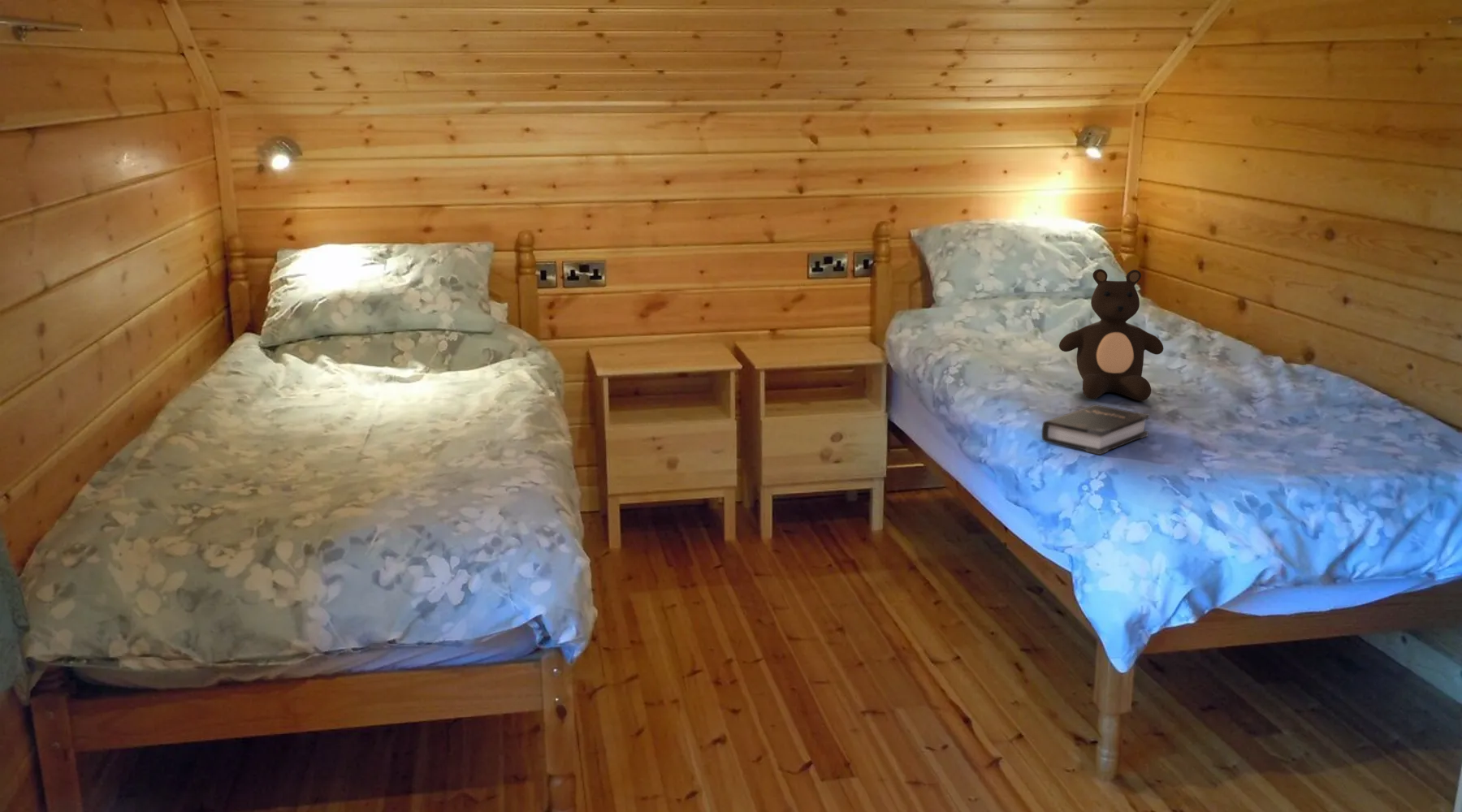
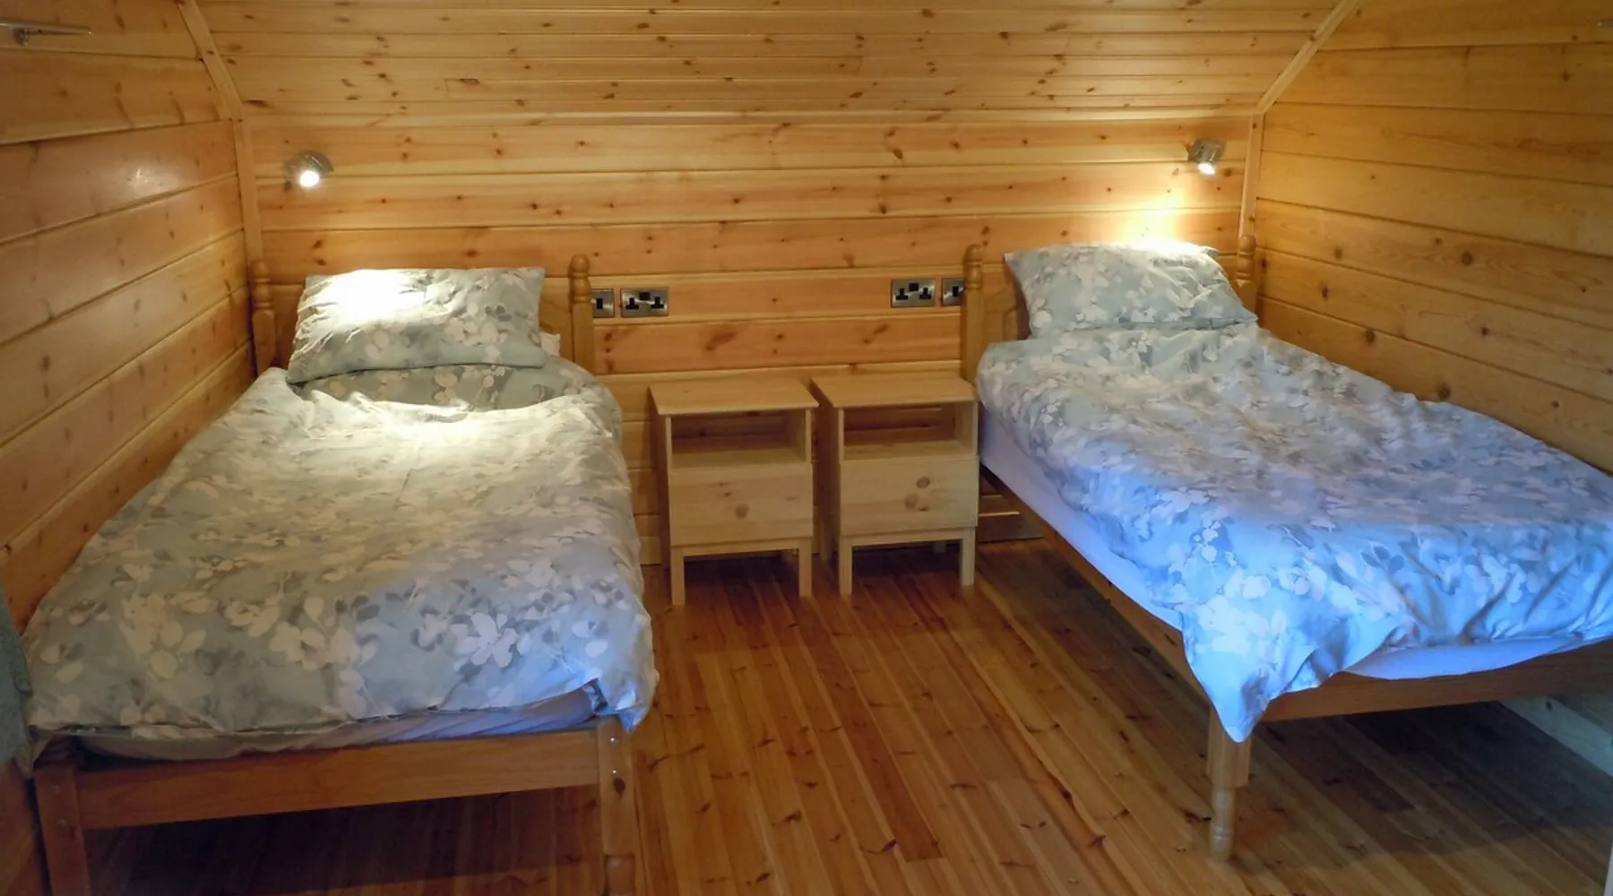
- hardback book [1041,404,1151,456]
- teddy bear [1058,268,1165,401]
